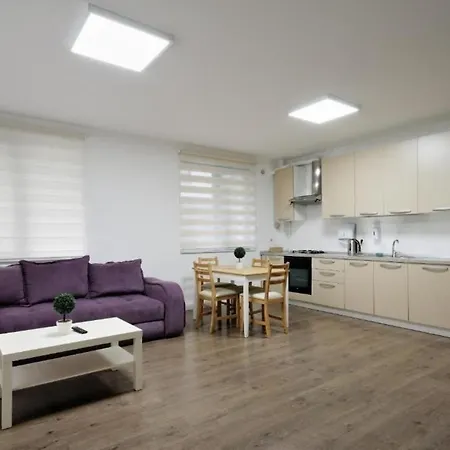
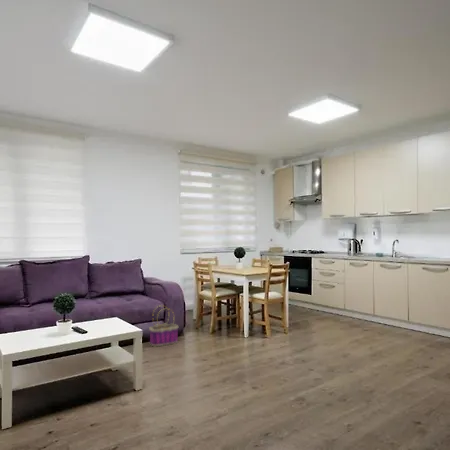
+ basket [148,304,180,347]
